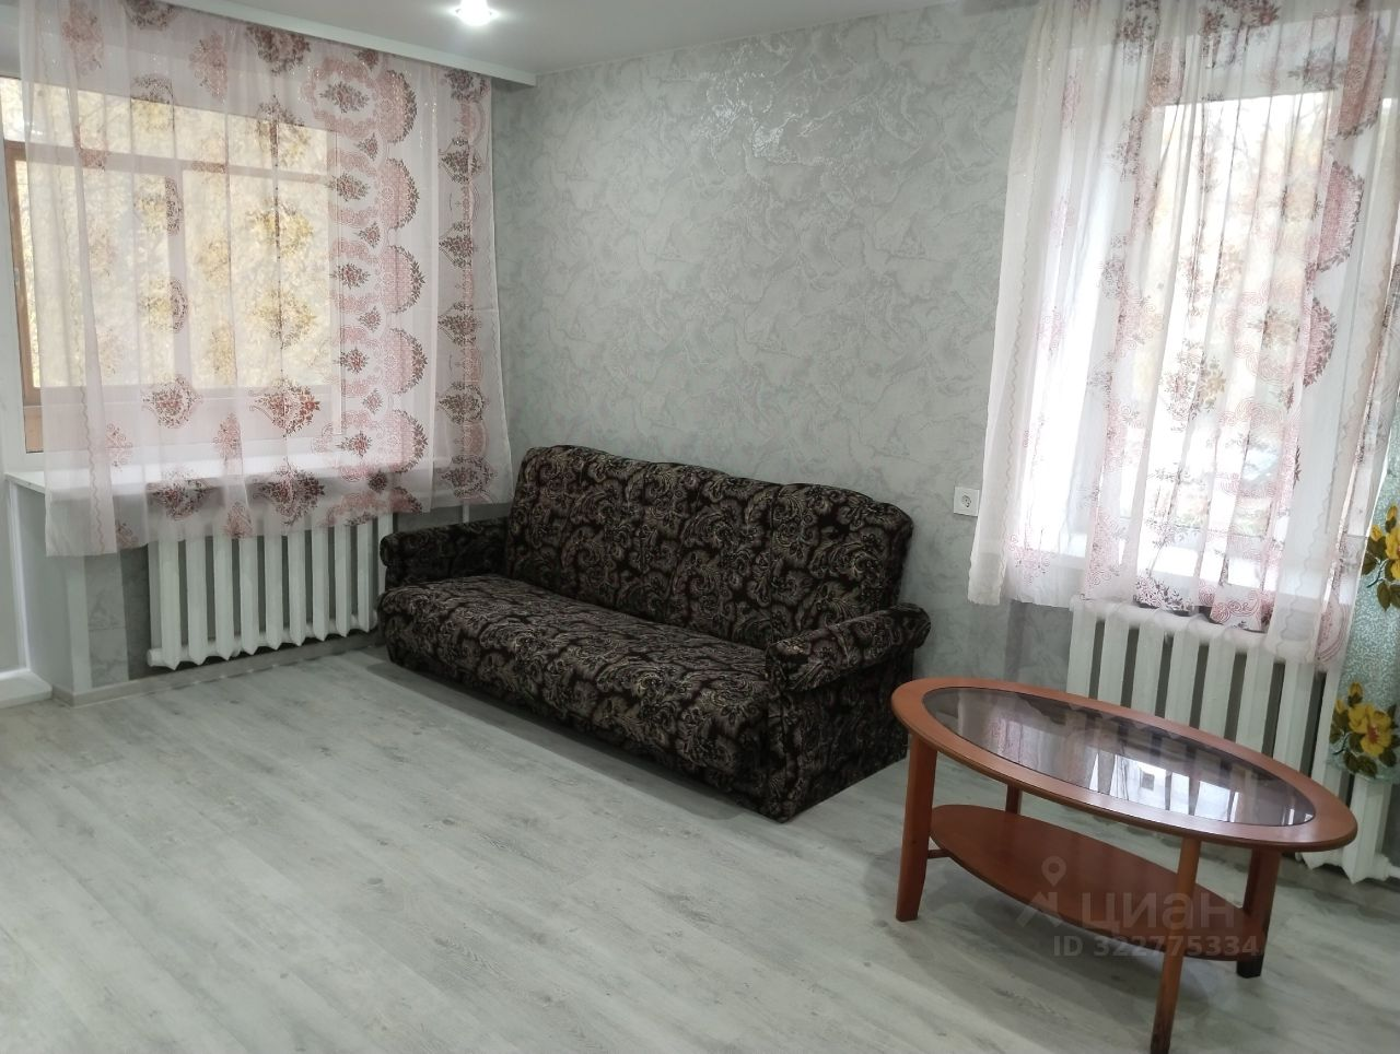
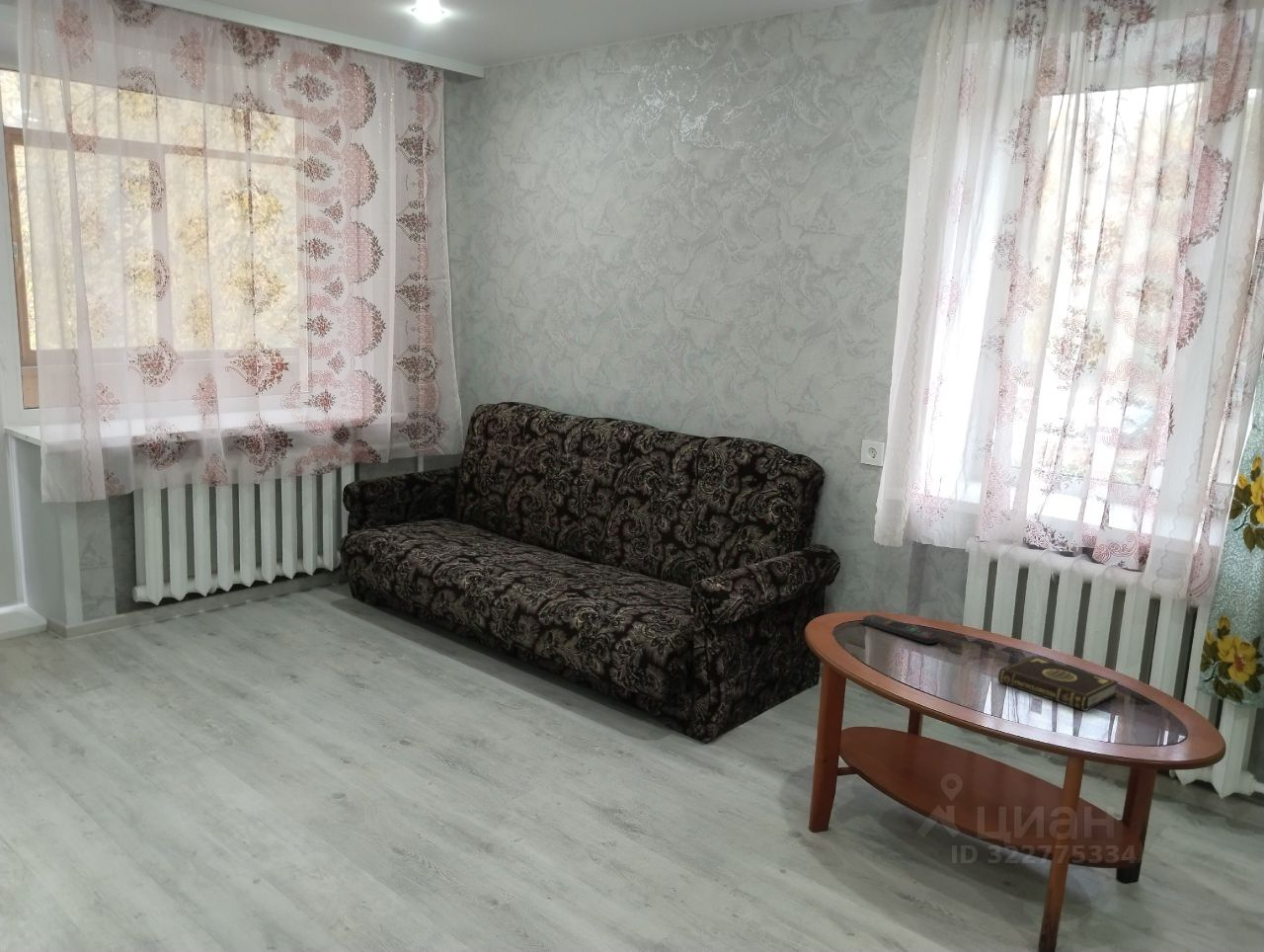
+ book [997,655,1119,712]
+ remote control [862,614,940,645]
